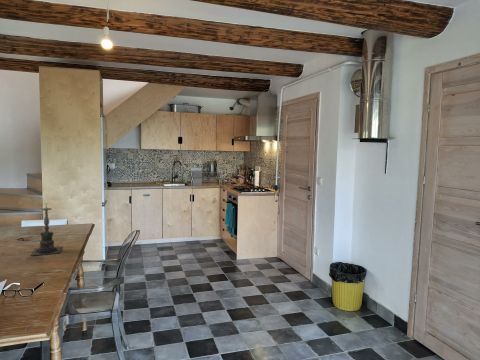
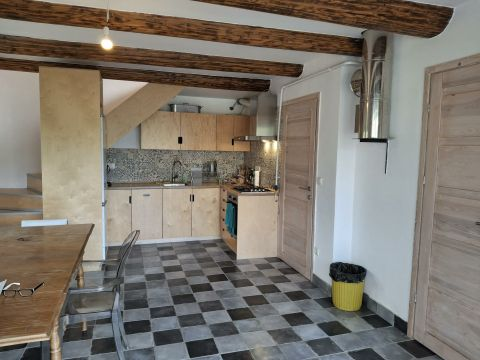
- candle holder [30,204,64,256]
